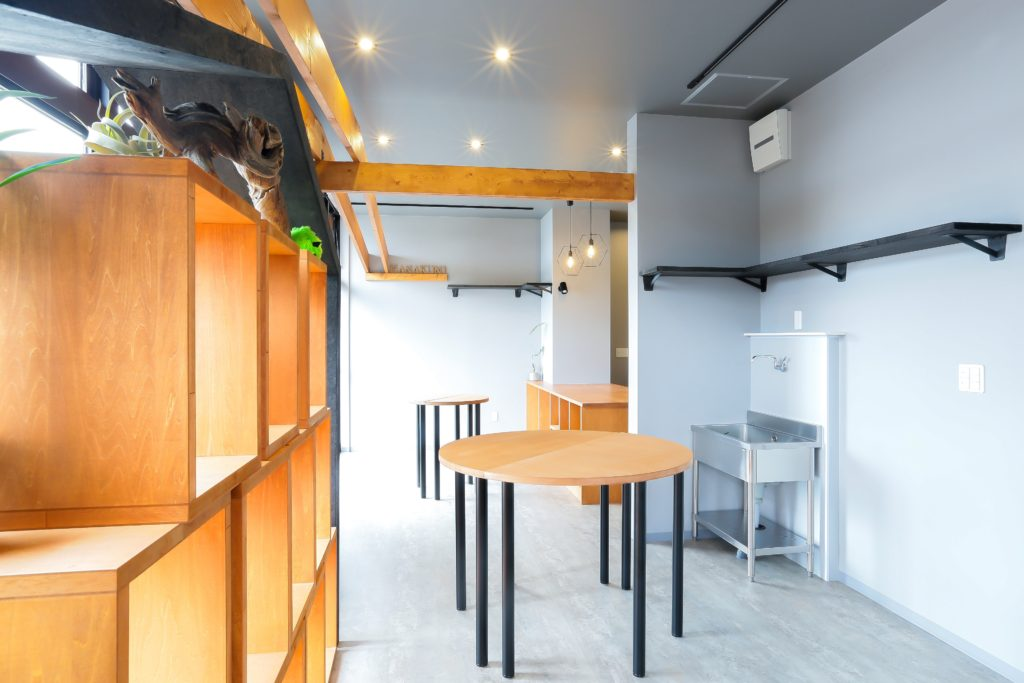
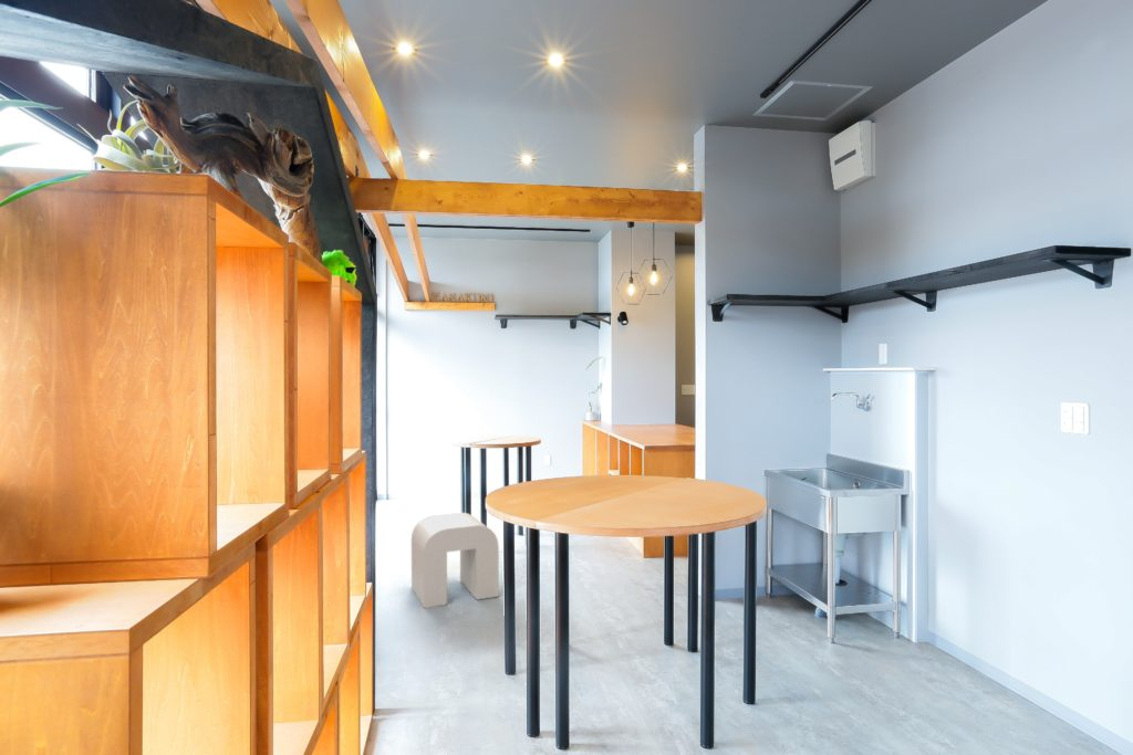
+ stool [410,512,500,609]
